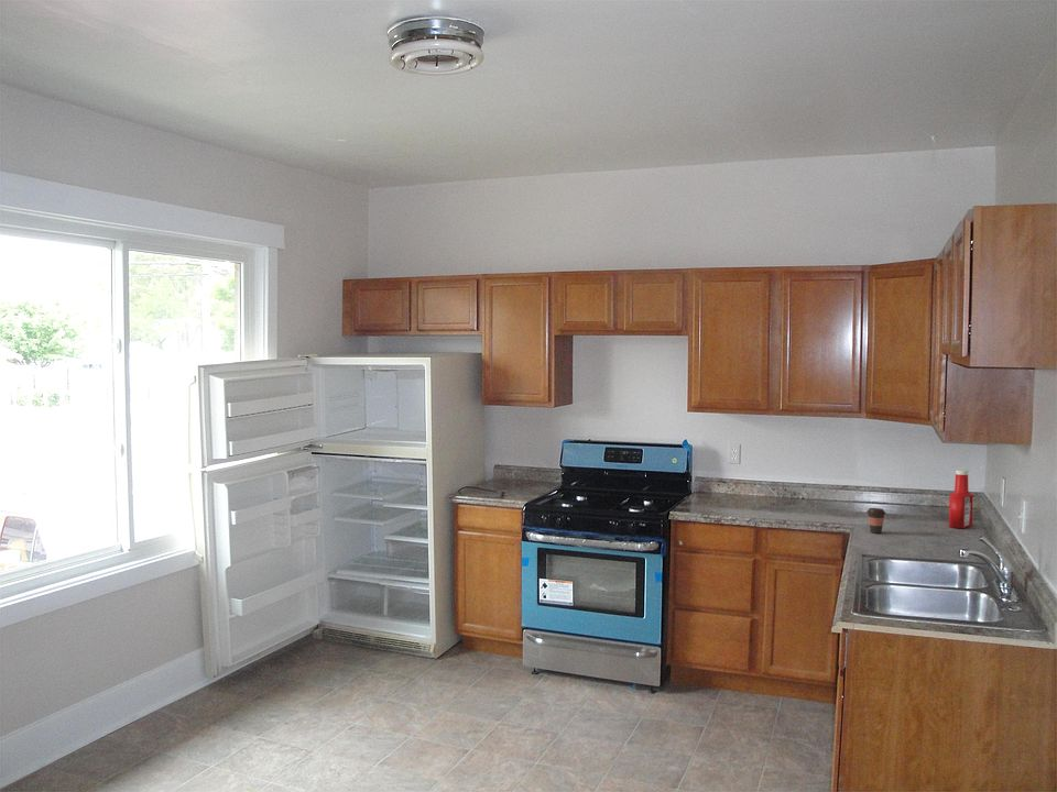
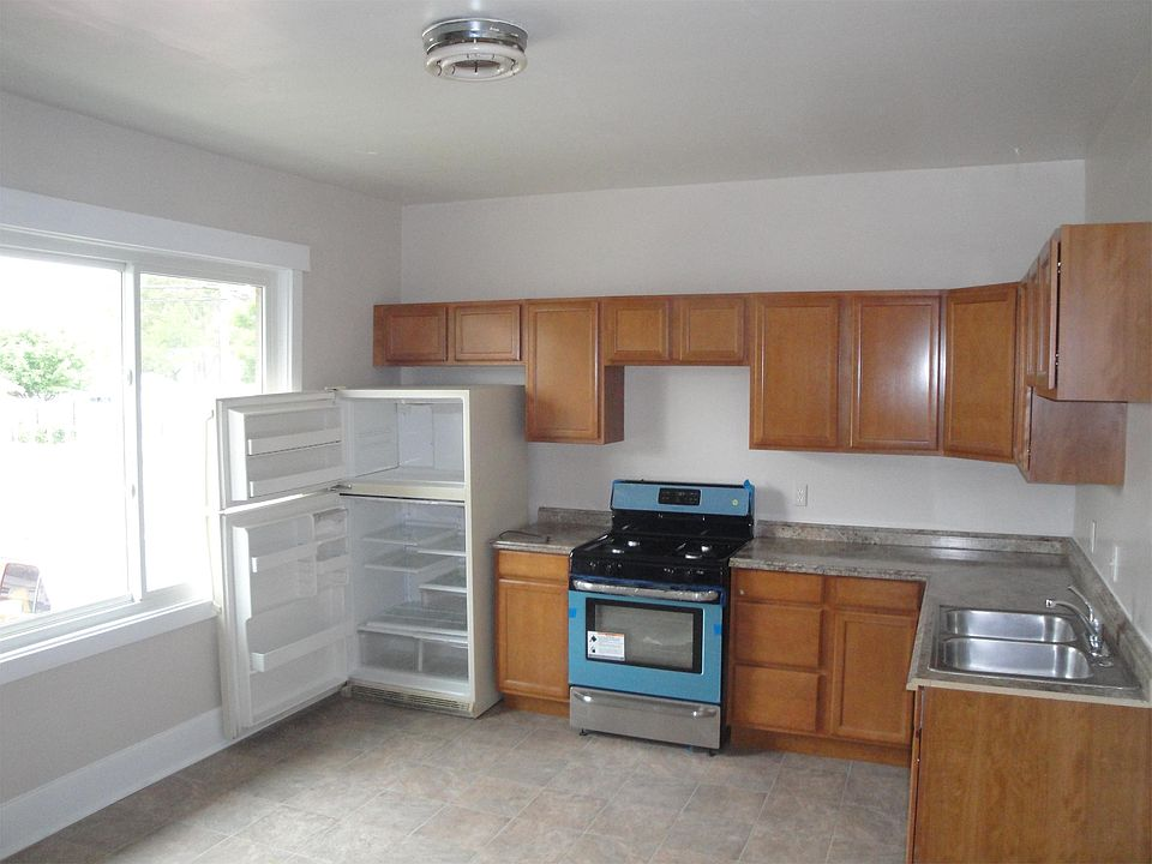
- coffee cup [865,507,887,535]
- soap bottle [948,469,974,529]
